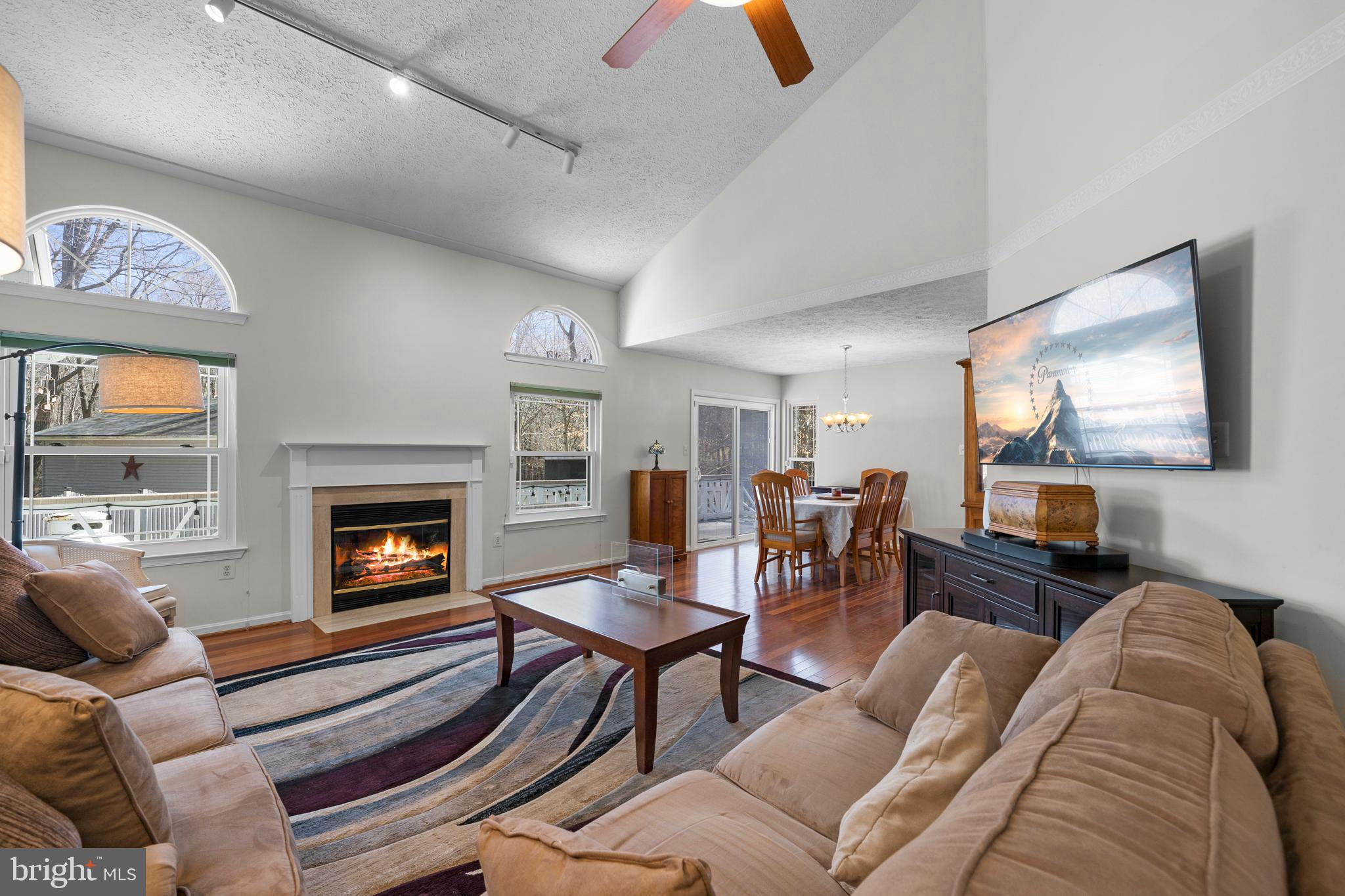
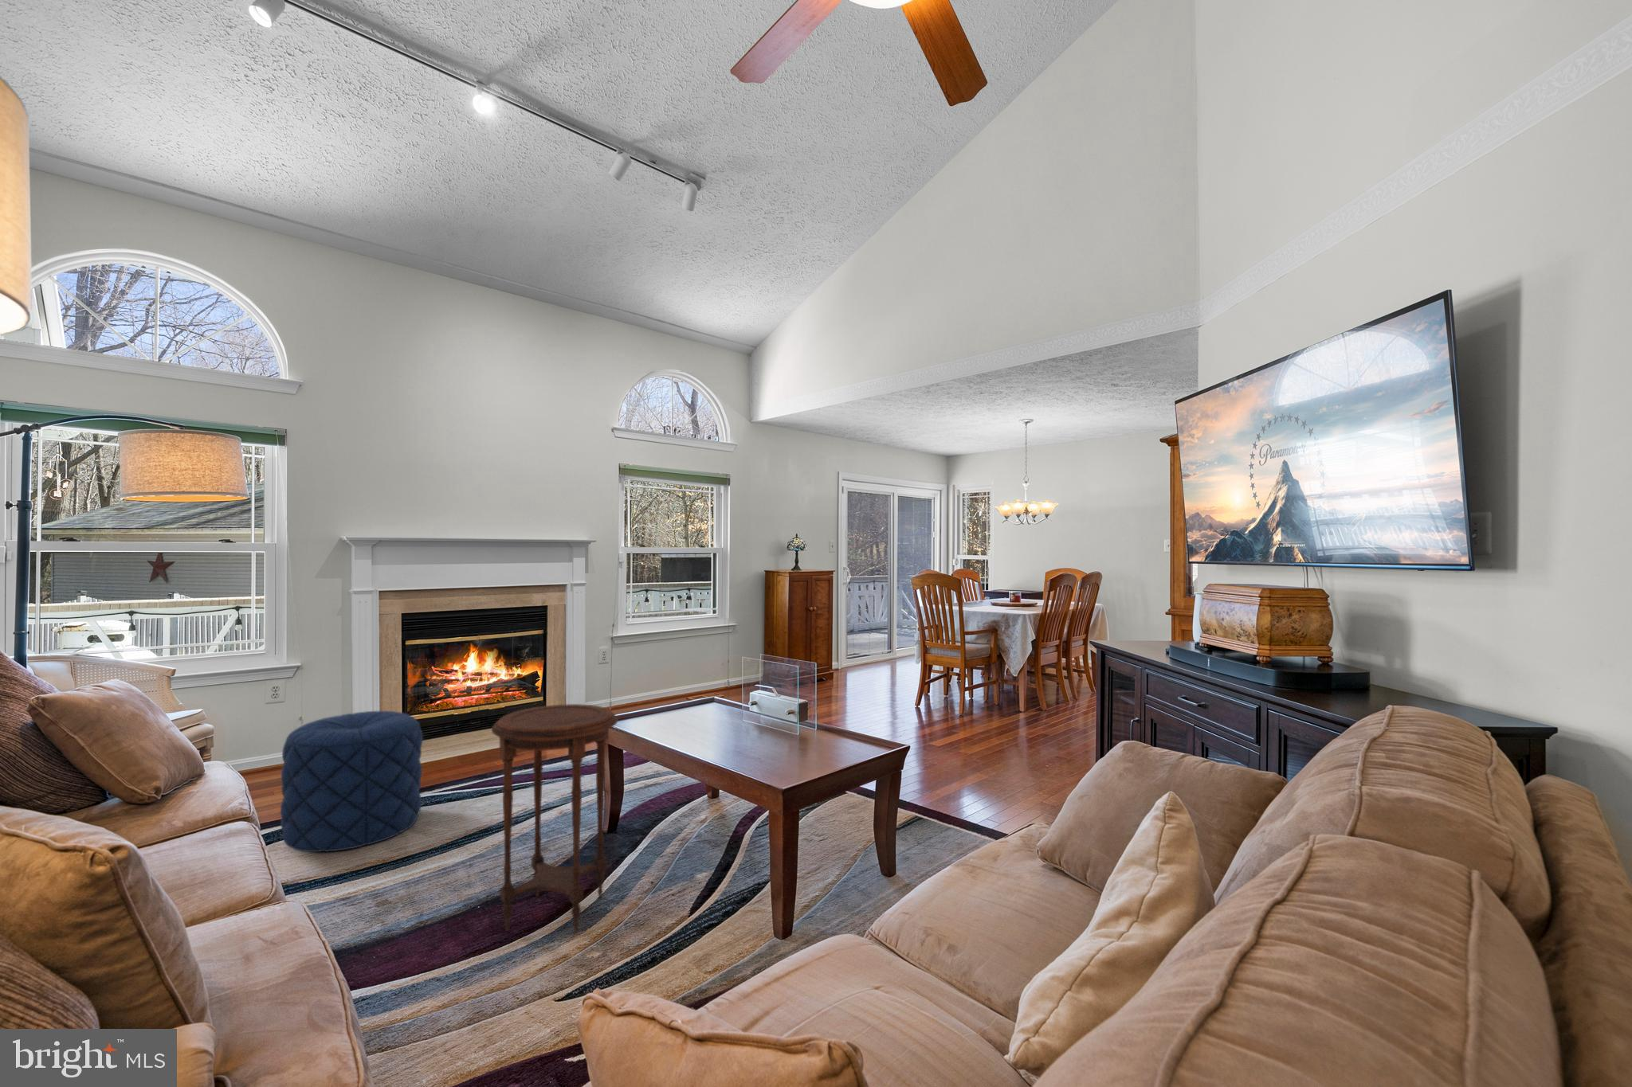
+ pouf [280,711,423,853]
+ side table [491,704,619,934]
